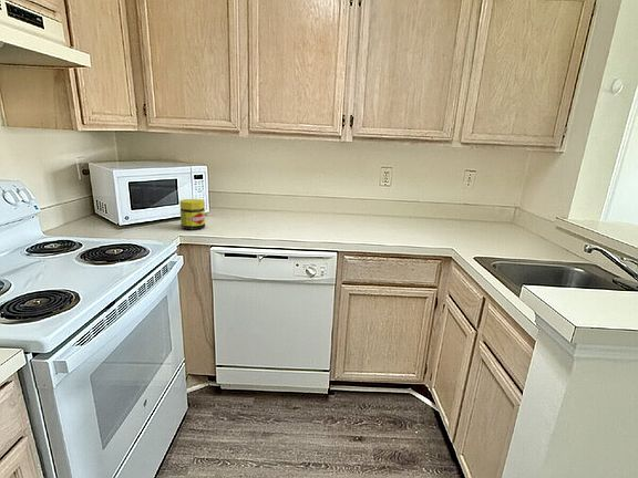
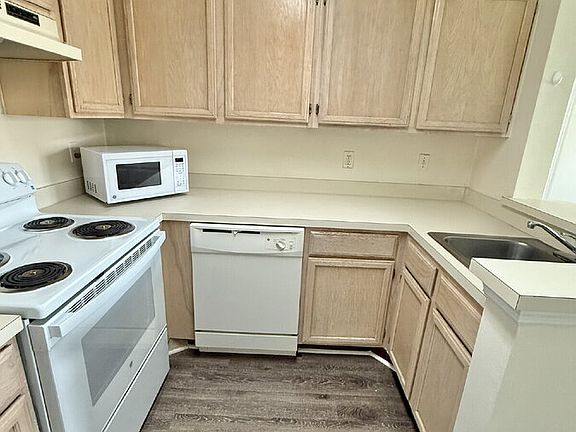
- jar [179,198,206,230]
